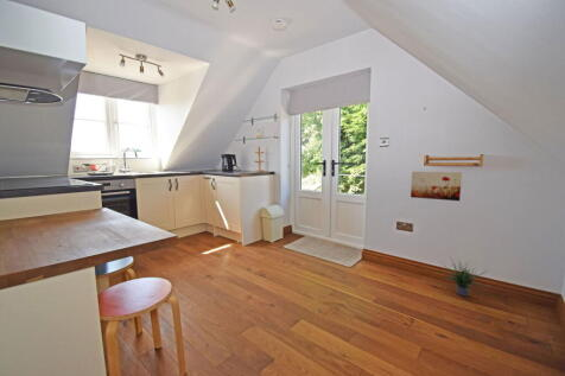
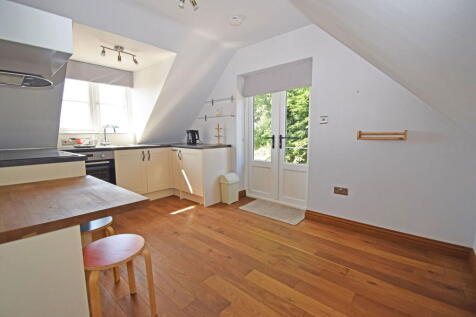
- potted plant [438,255,493,298]
- wall art [410,171,463,202]
